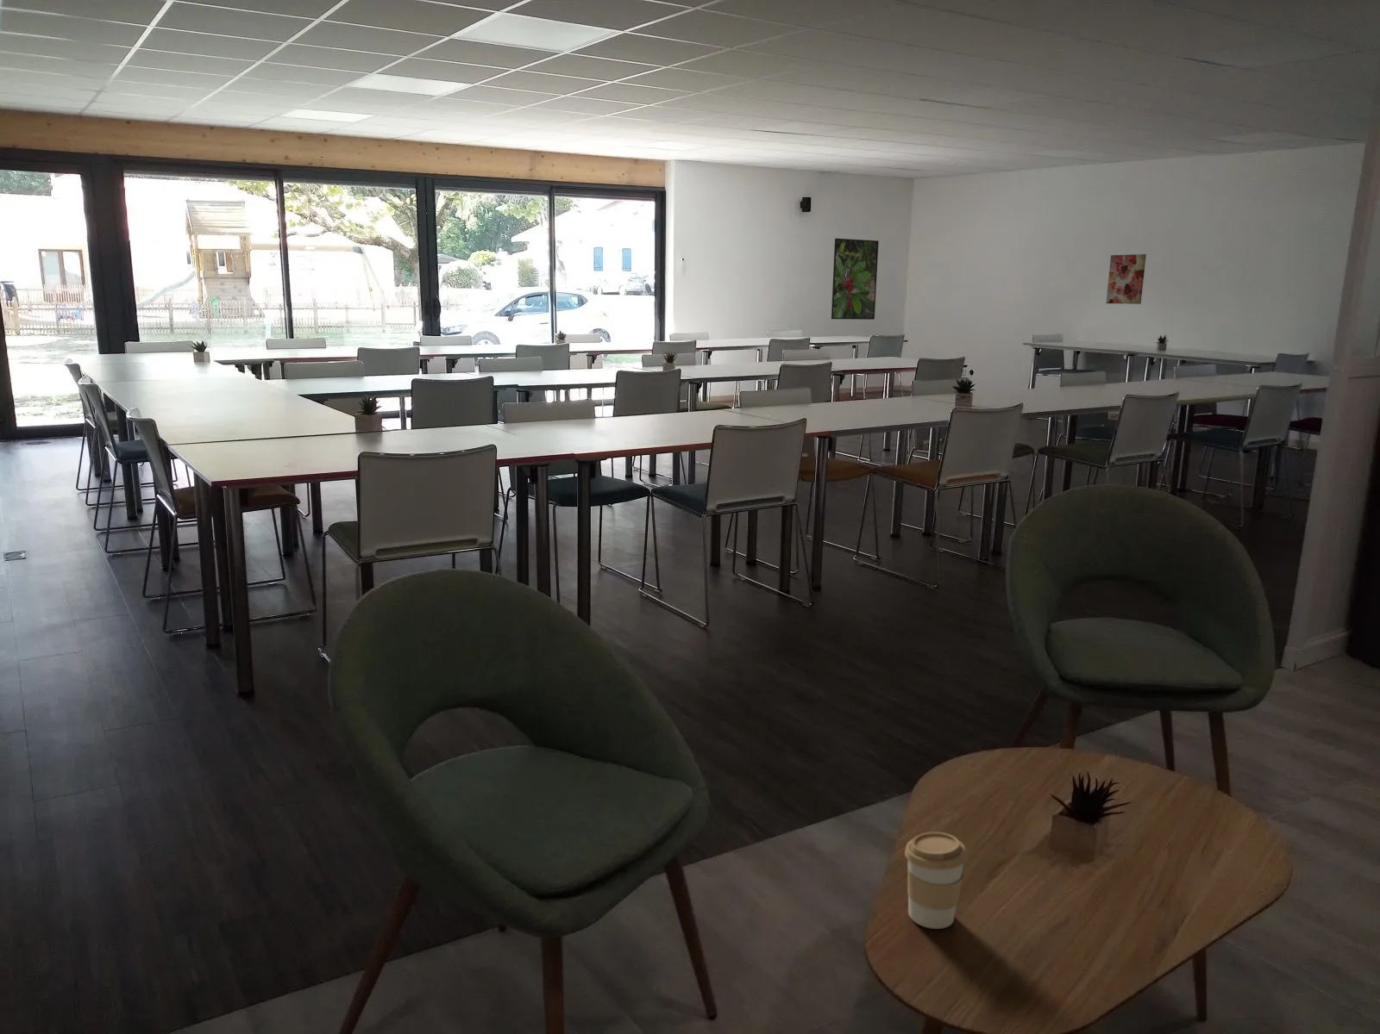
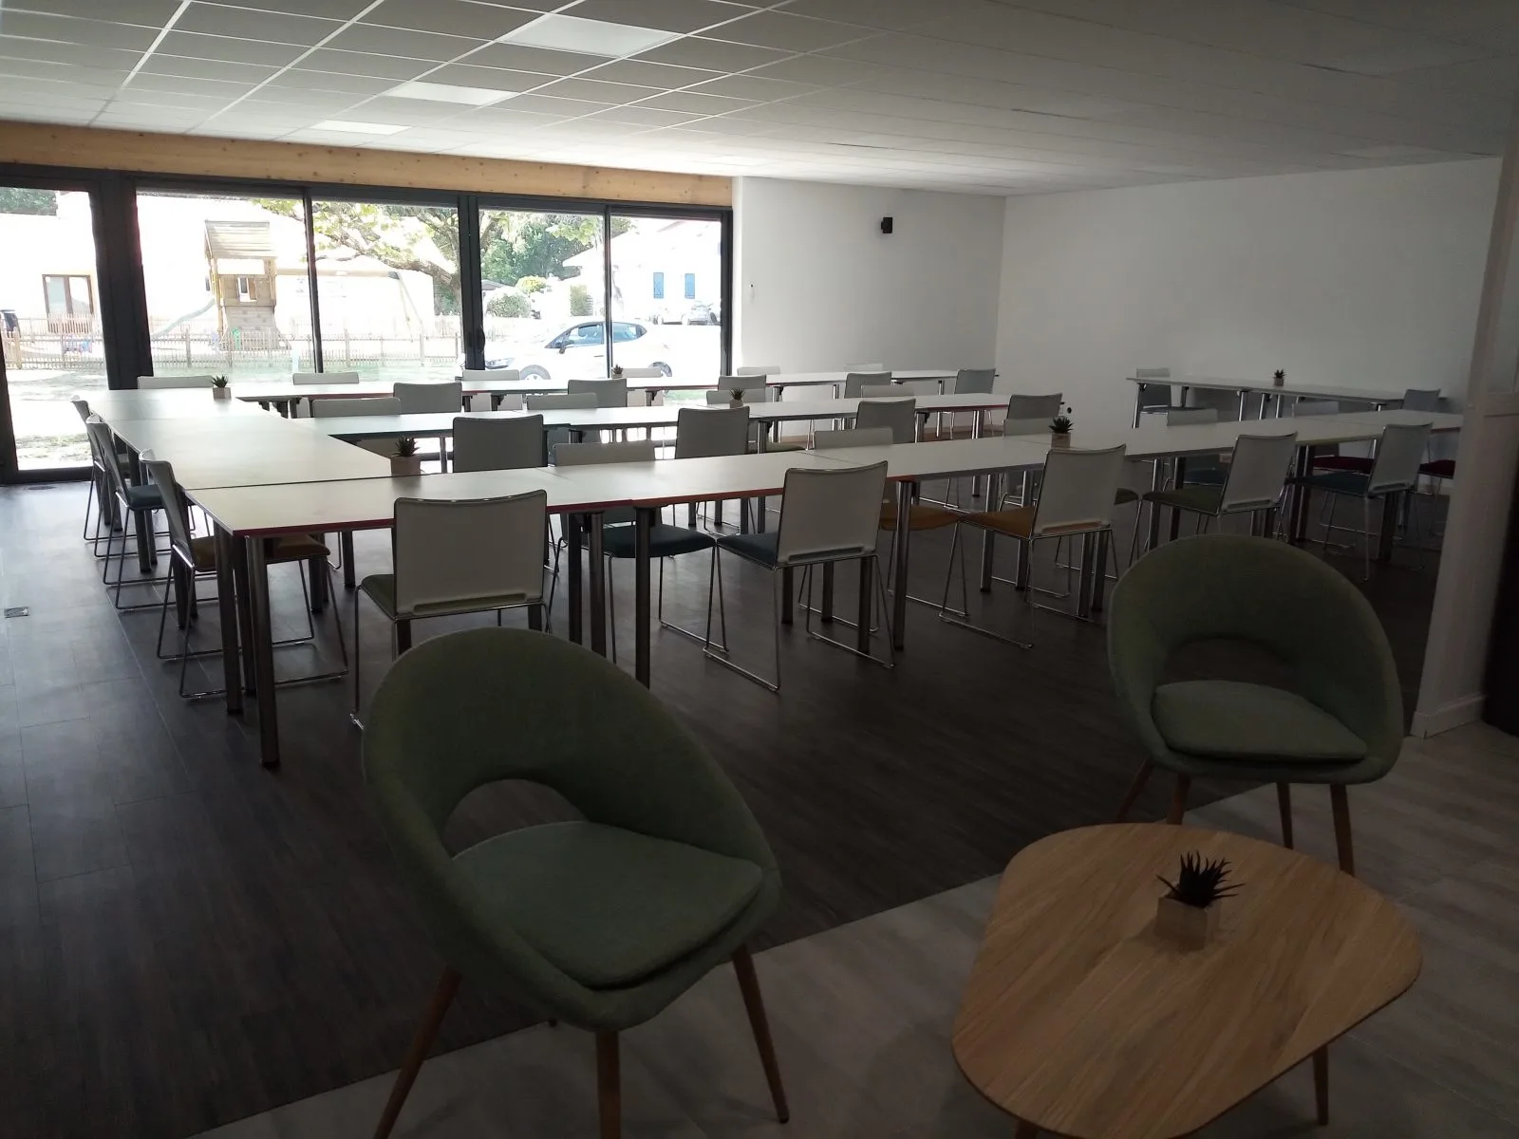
- wall art [1106,253,1147,305]
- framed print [830,238,880,320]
- coffee cup [904,832,968,930]
